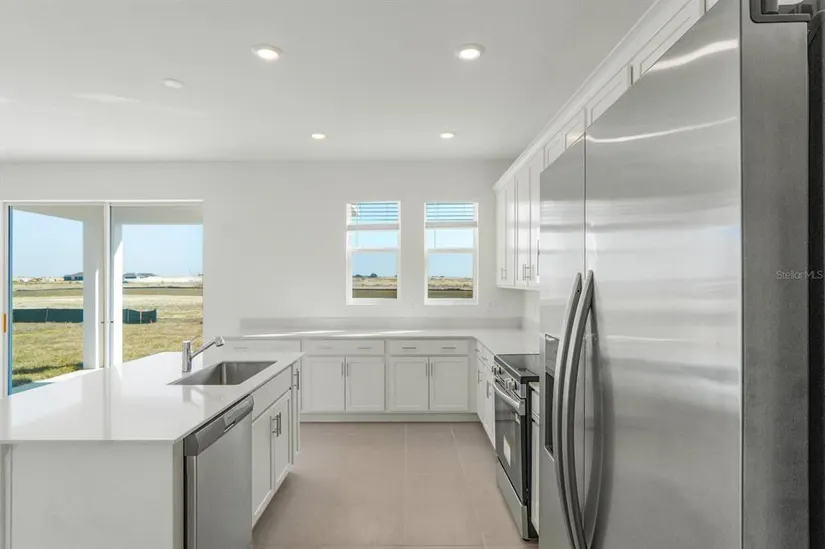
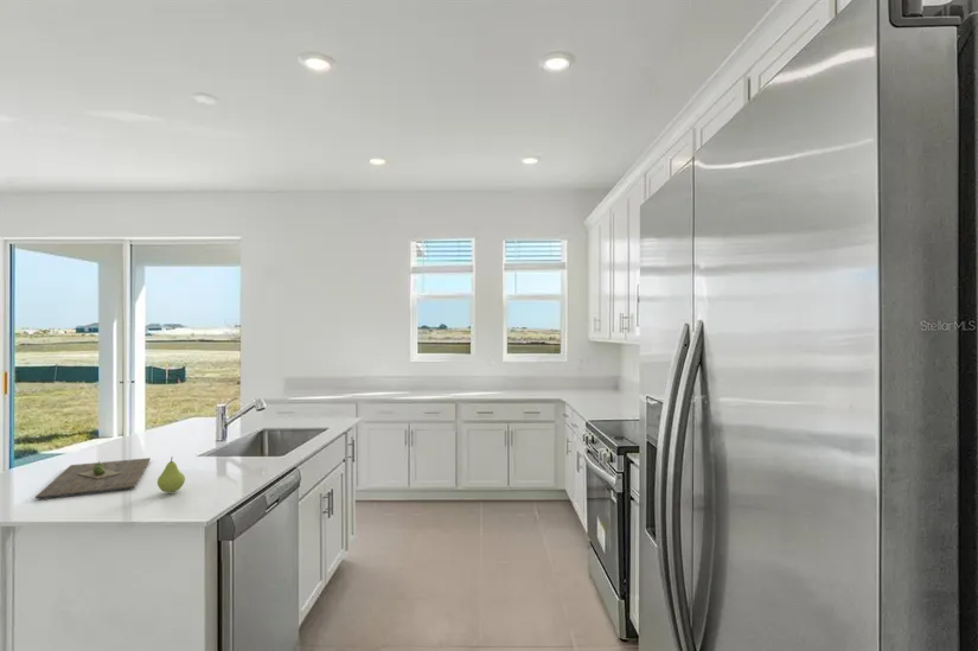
+ fruit [156,455,186,493]
+ cutting board [34,457,152,499]
